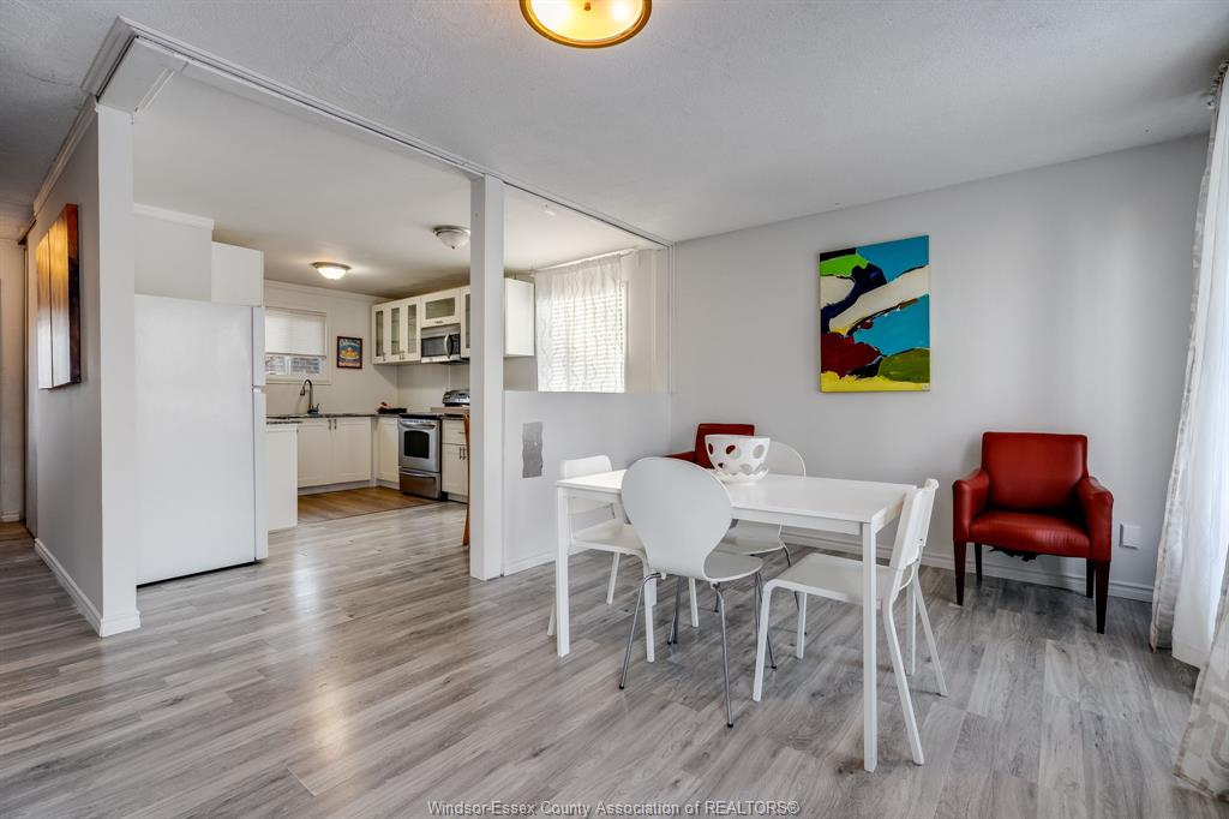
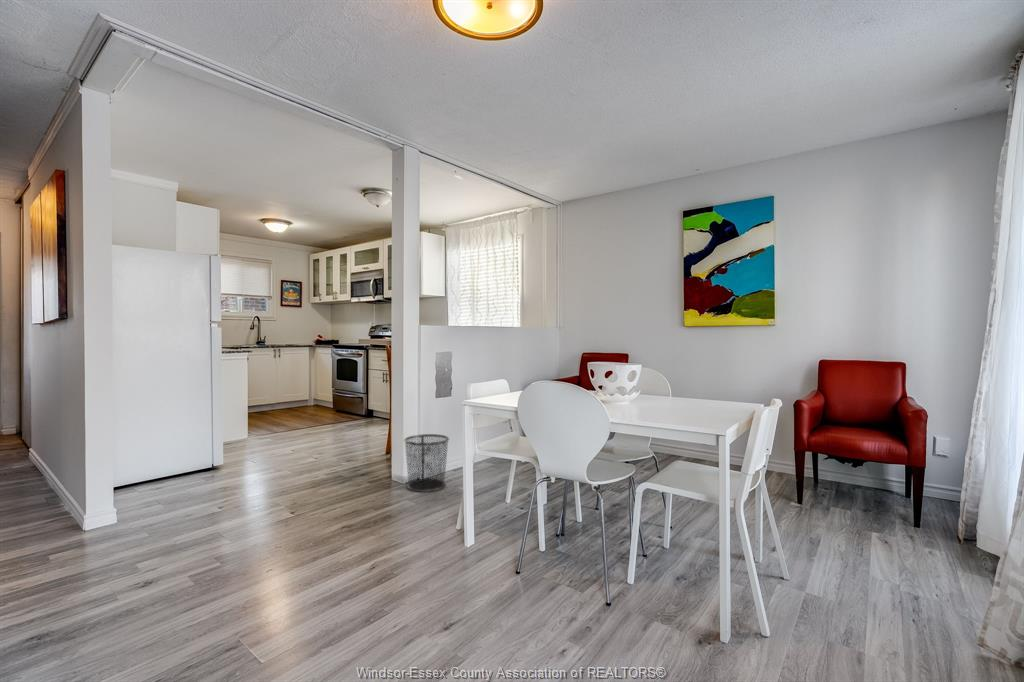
+ waste bin [403,433,450,493]
